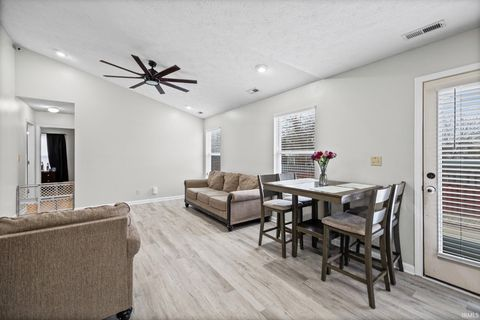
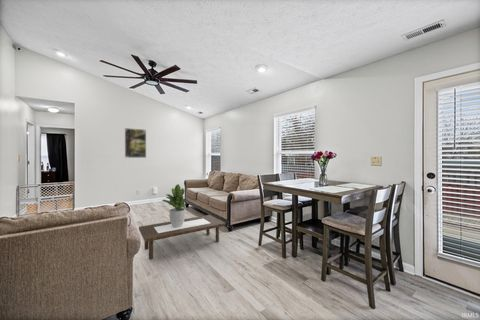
+ coffee table [138,214,227,261]
+ potted plant [161,183,189,227]
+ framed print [124,127,147,159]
